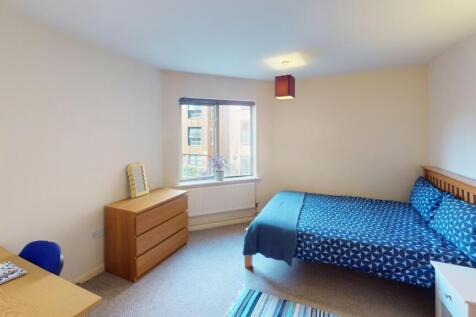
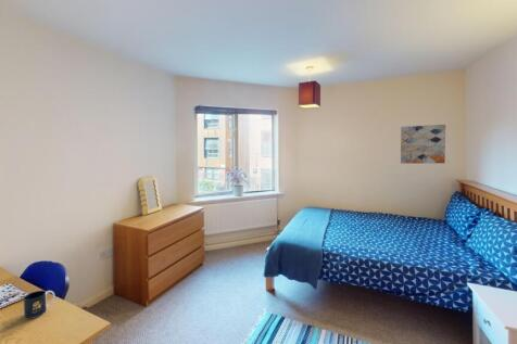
+ mug [23,290,56,319]
+ wall art [400,124,446,165]
